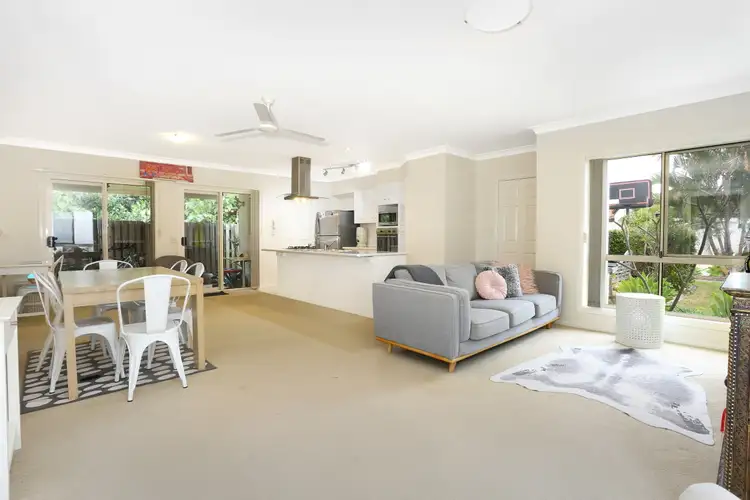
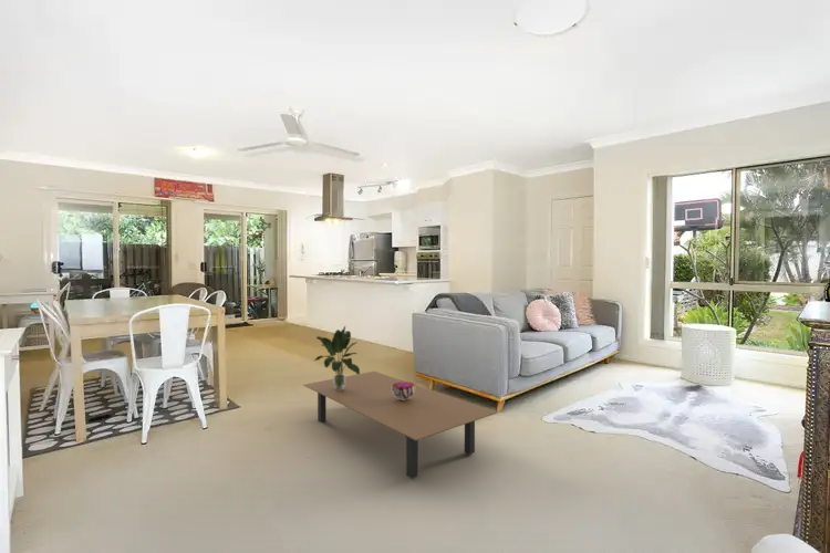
+ decorative bowl [392,380,416,400]
+ potted plant [313,325,361,390]
+ coffee table [302,371,498,480]
